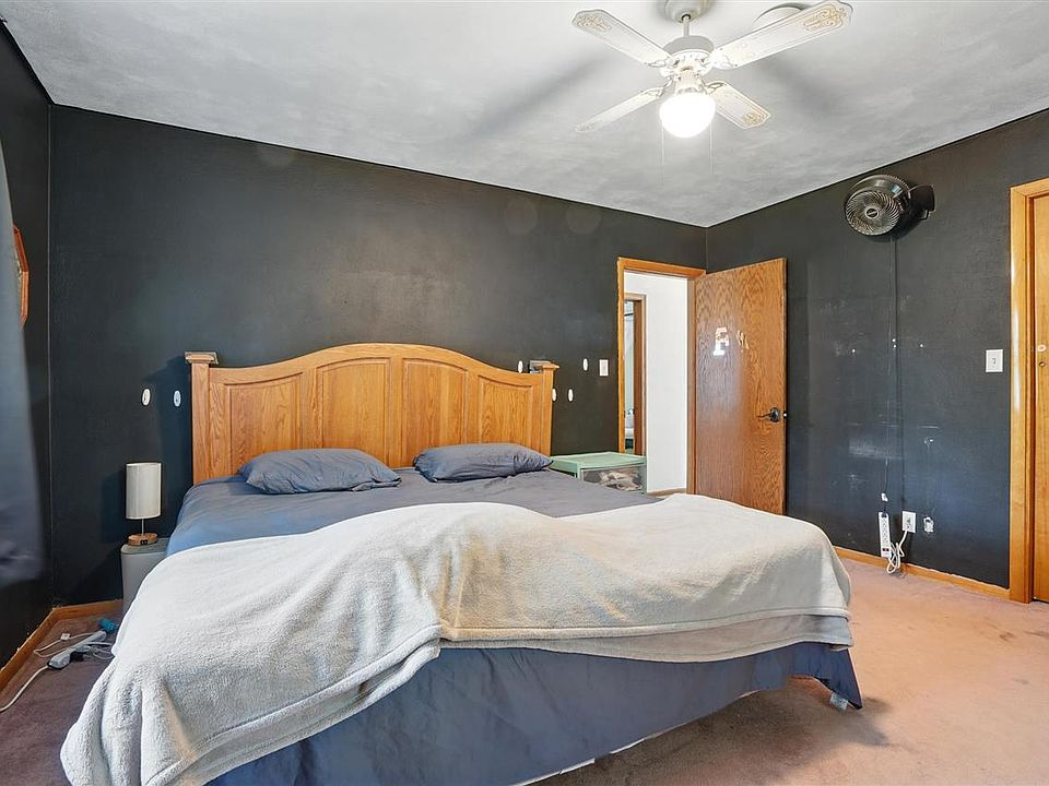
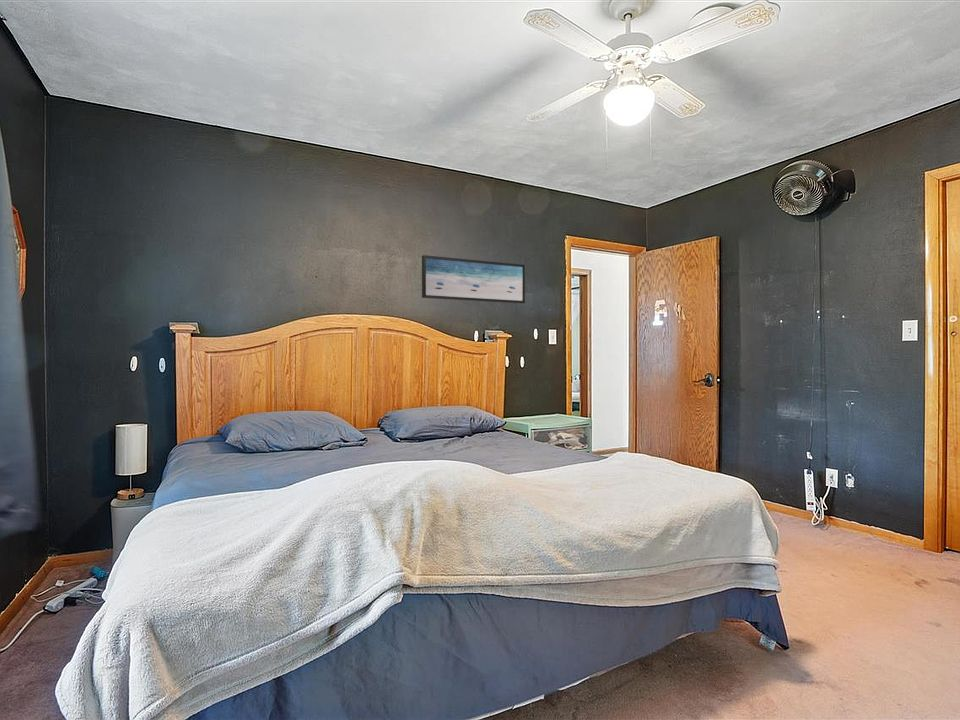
+ wall art [421,254,526,304]
